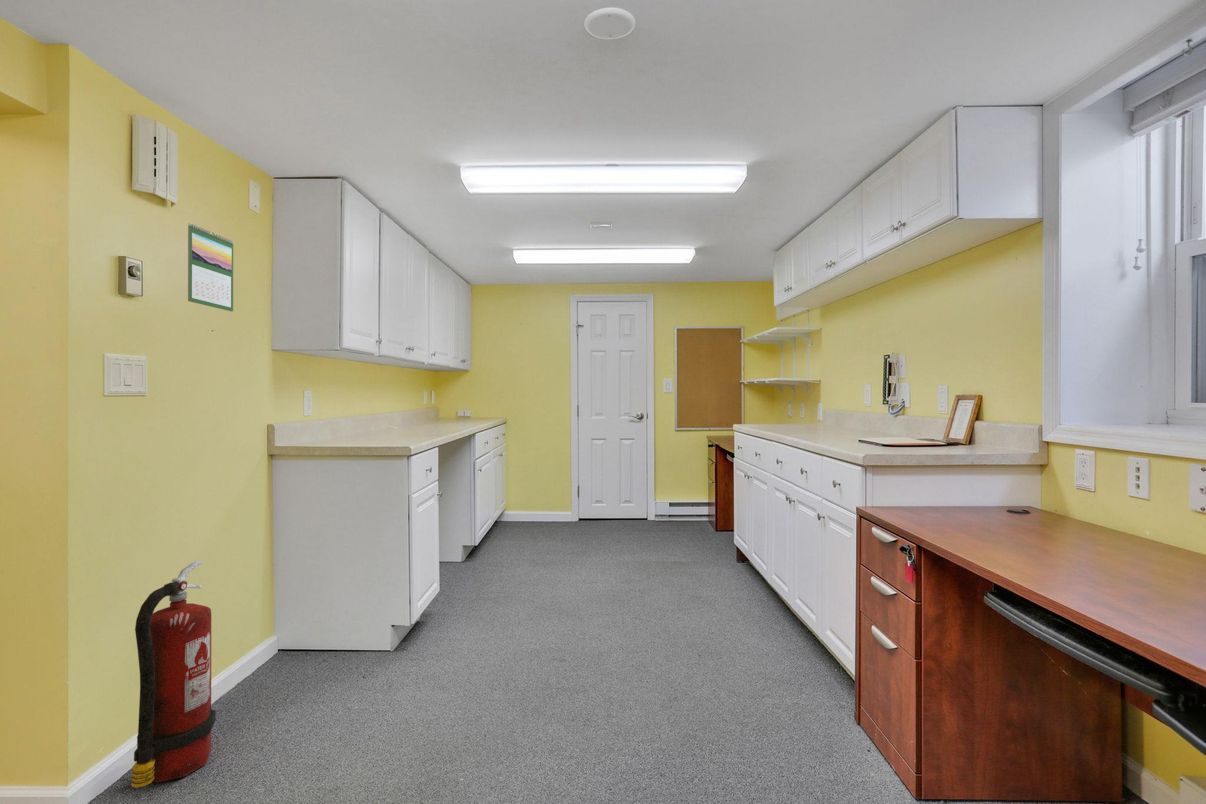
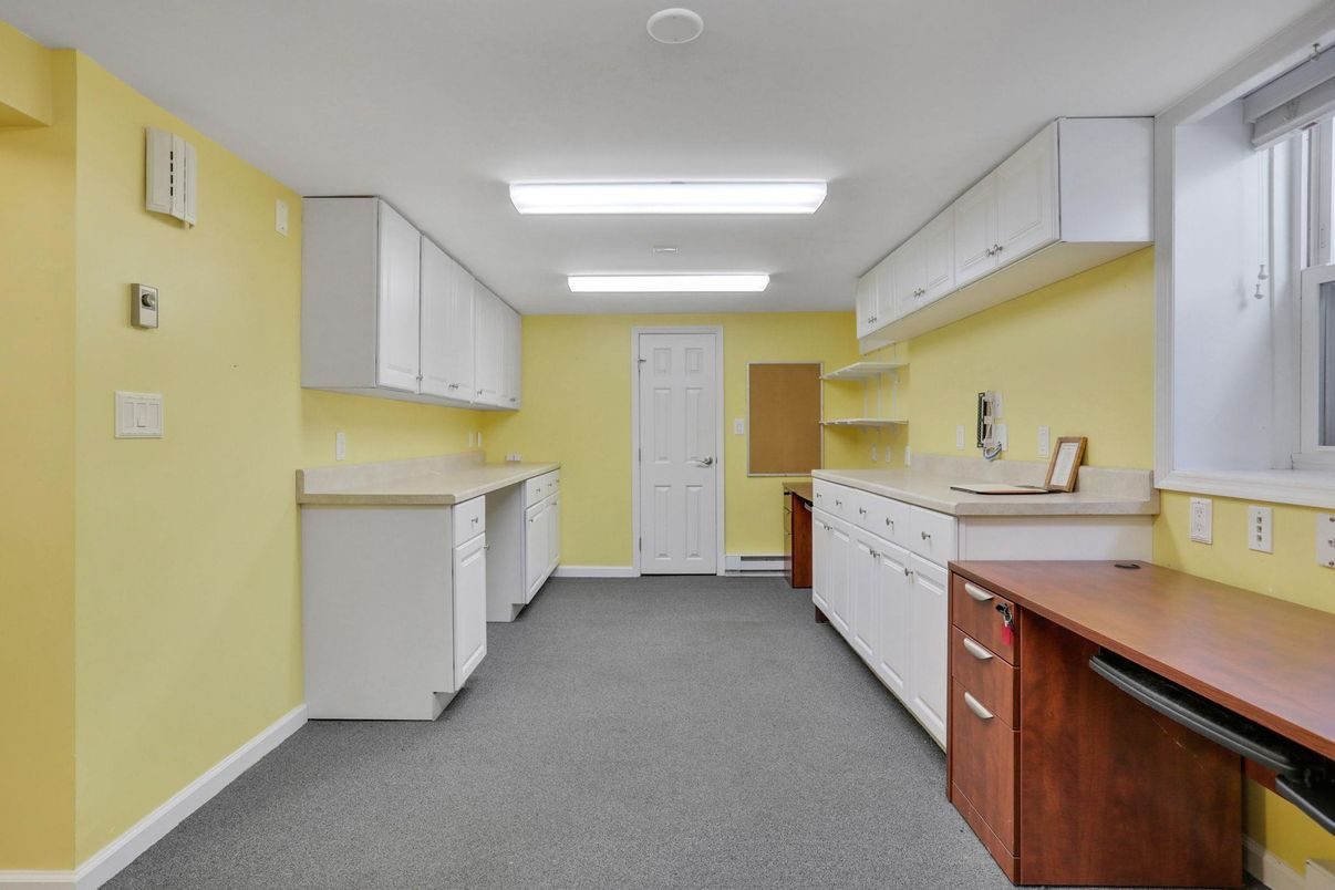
- fire extinguisher [131,560,217,789]
- calendar [187,222,234,312]
